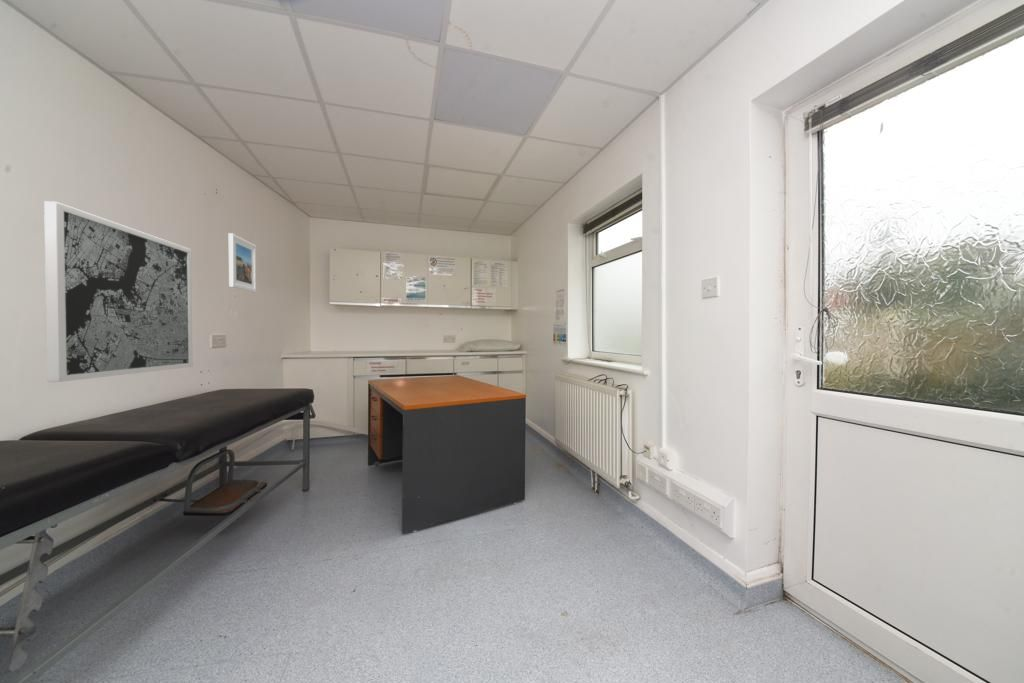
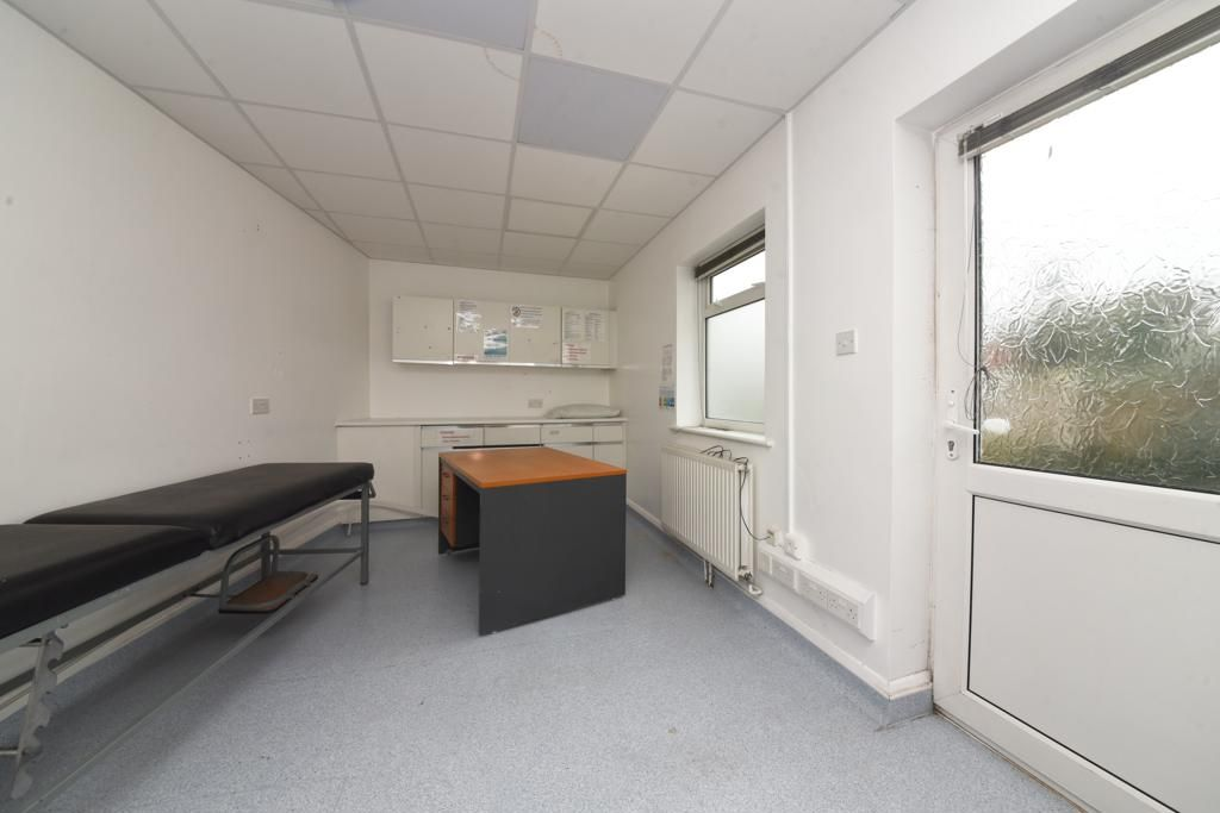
- wall art [43,200,194,383]
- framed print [228,232,257,293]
